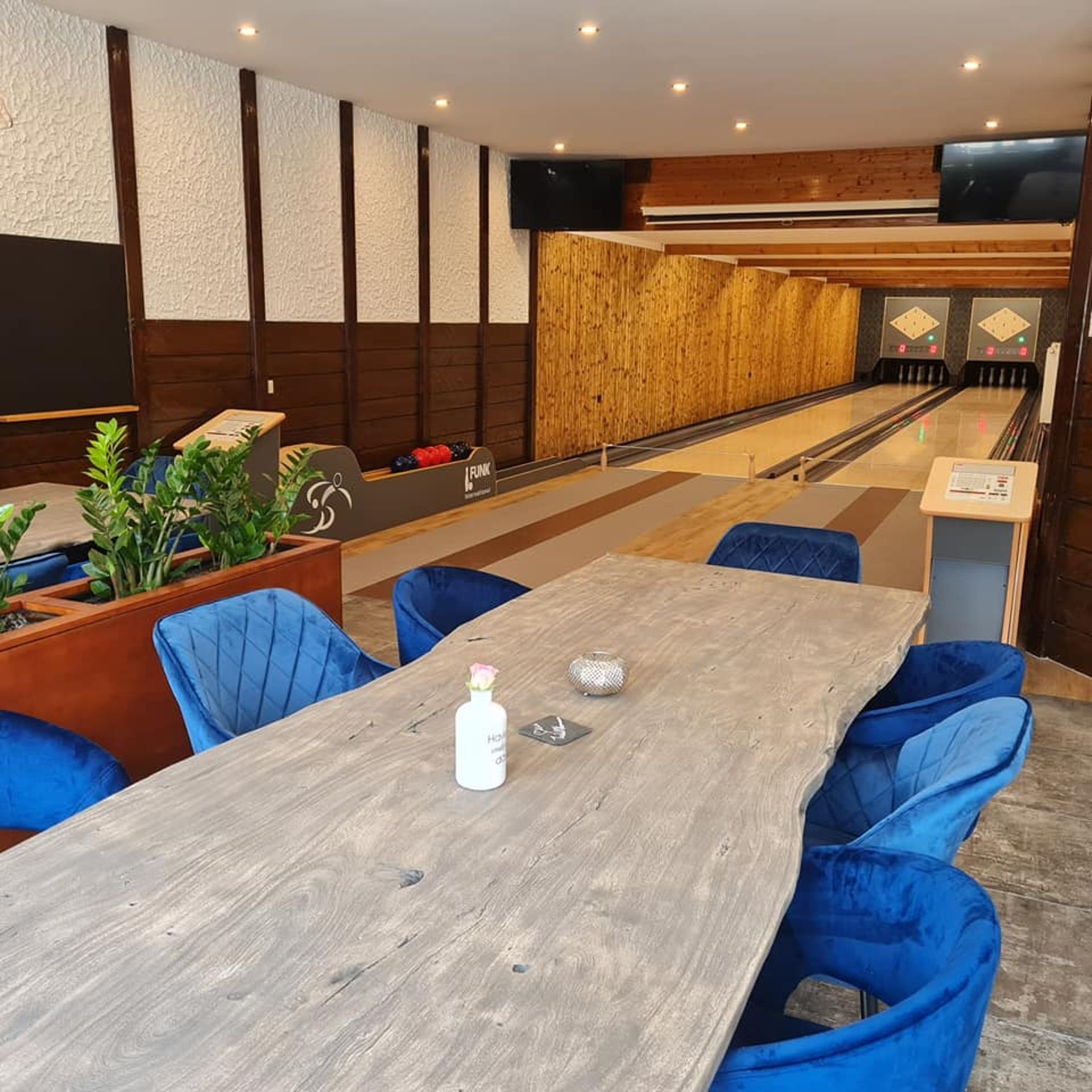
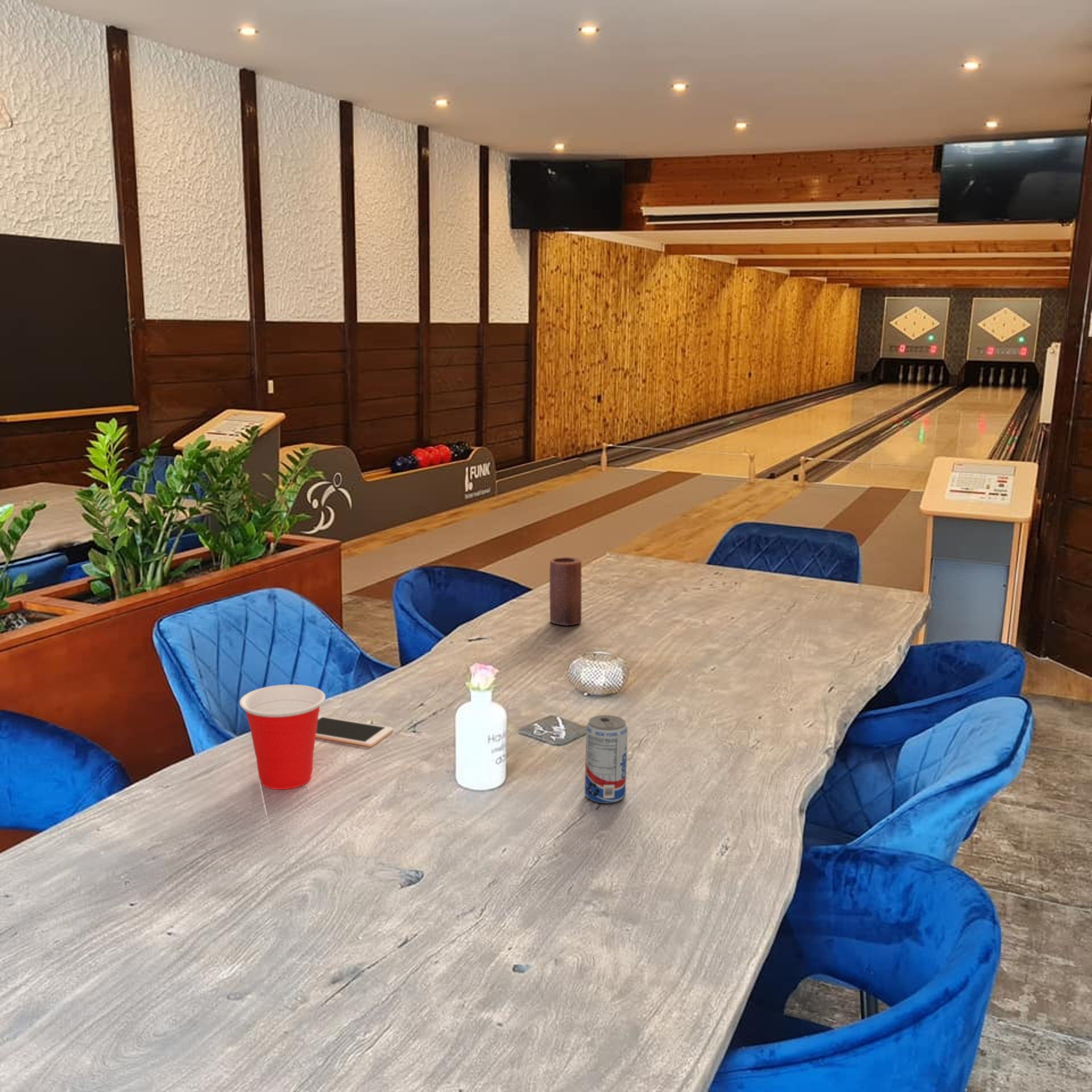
+ cup [239,684,326,790]
+ cell phone [316,715,394,747]
+ candle [549,556,582,626]
+ beverage can [584,714,628,804]
